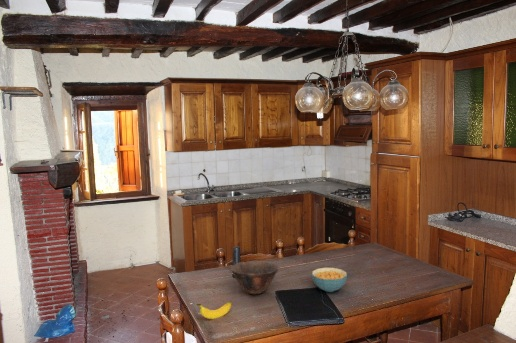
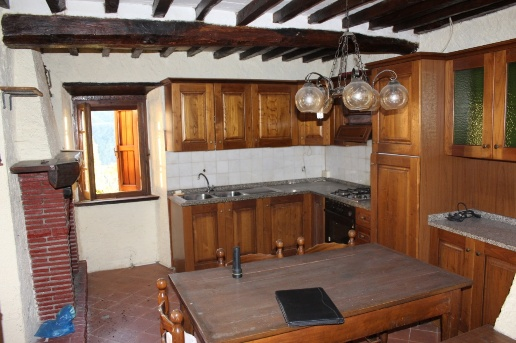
- banana [195,301,232,320]
- cereal bowl [311,267,348,293]
- bowl [231,260,279,295]
